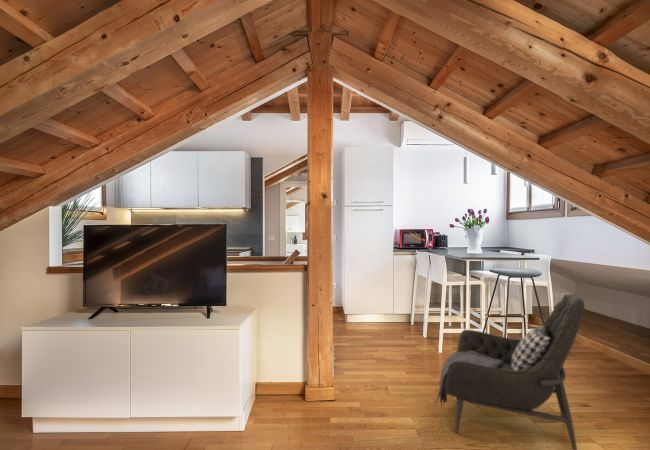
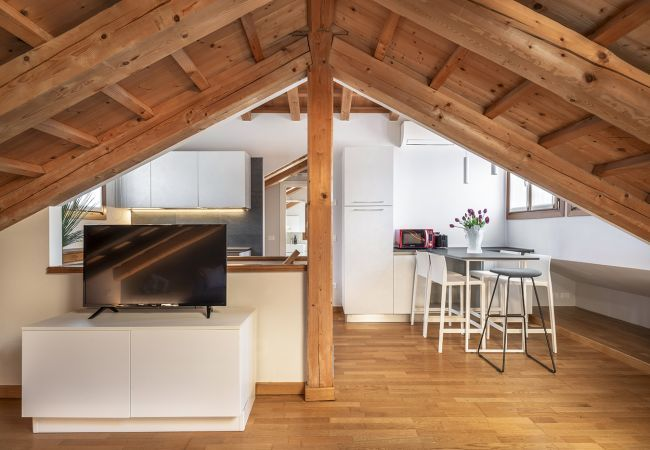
- armchair [434,293,585,450]
